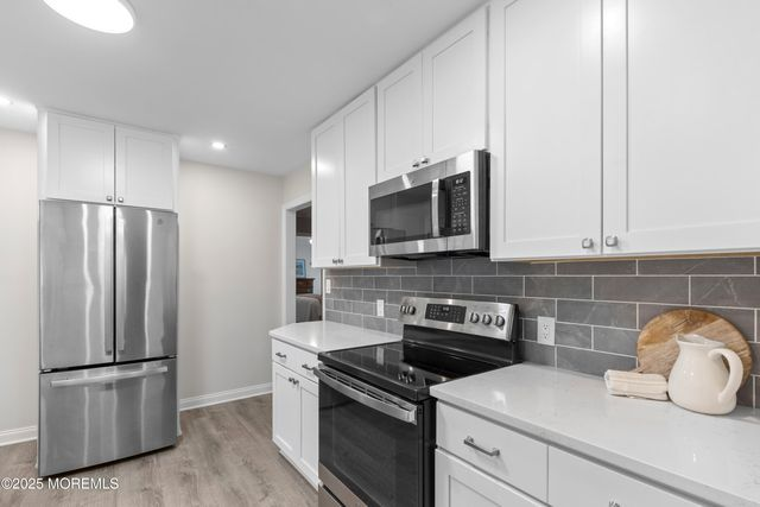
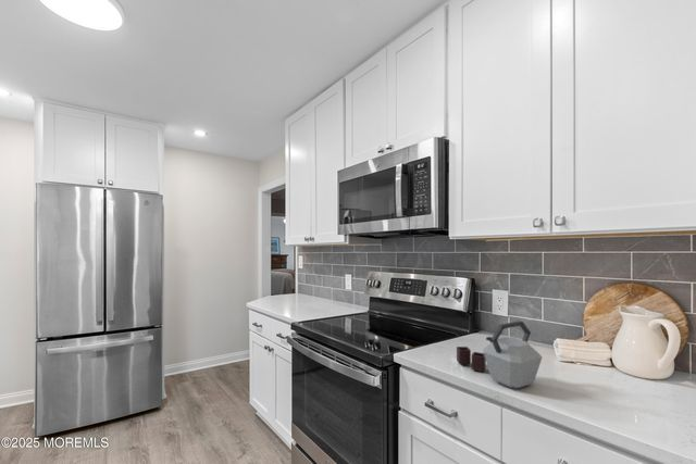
+ kettle [456,319,543,390]
